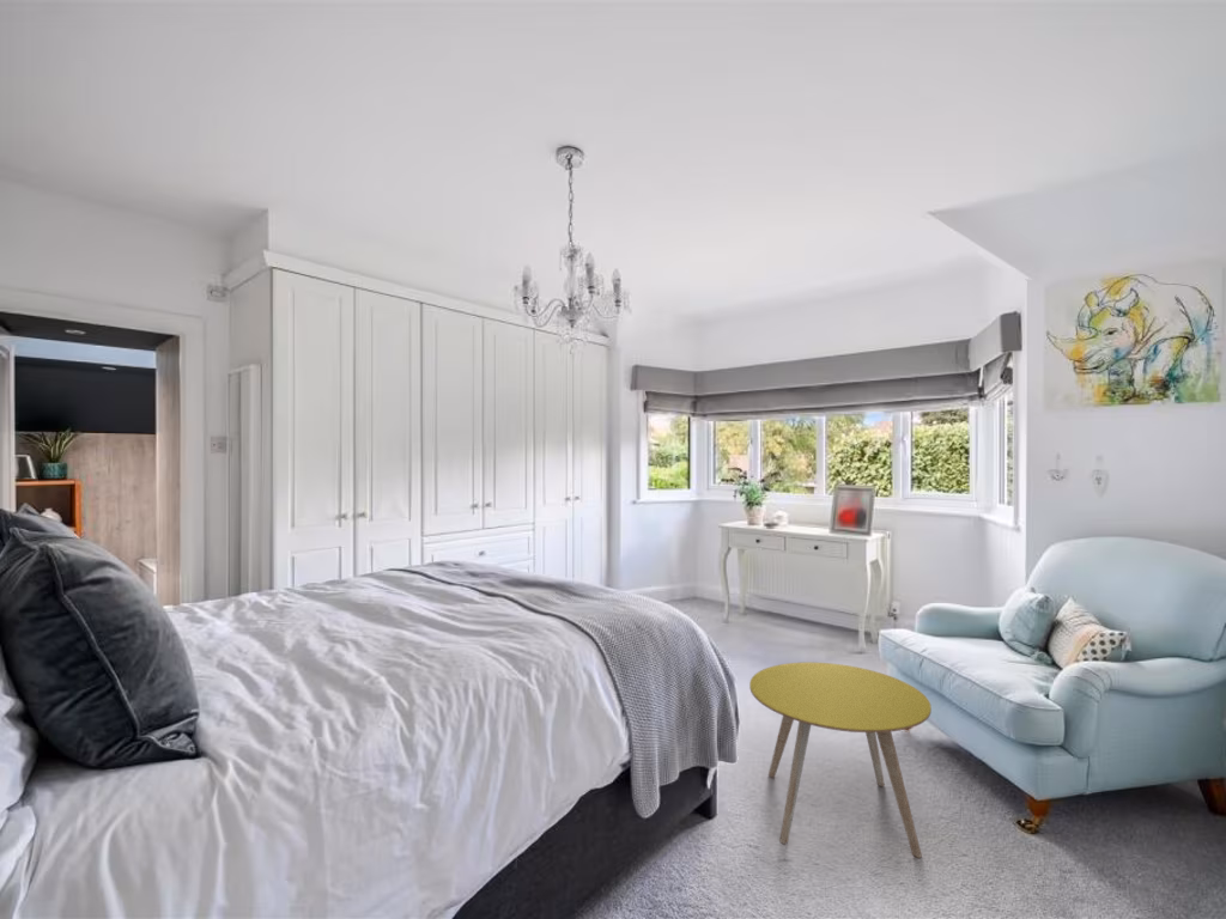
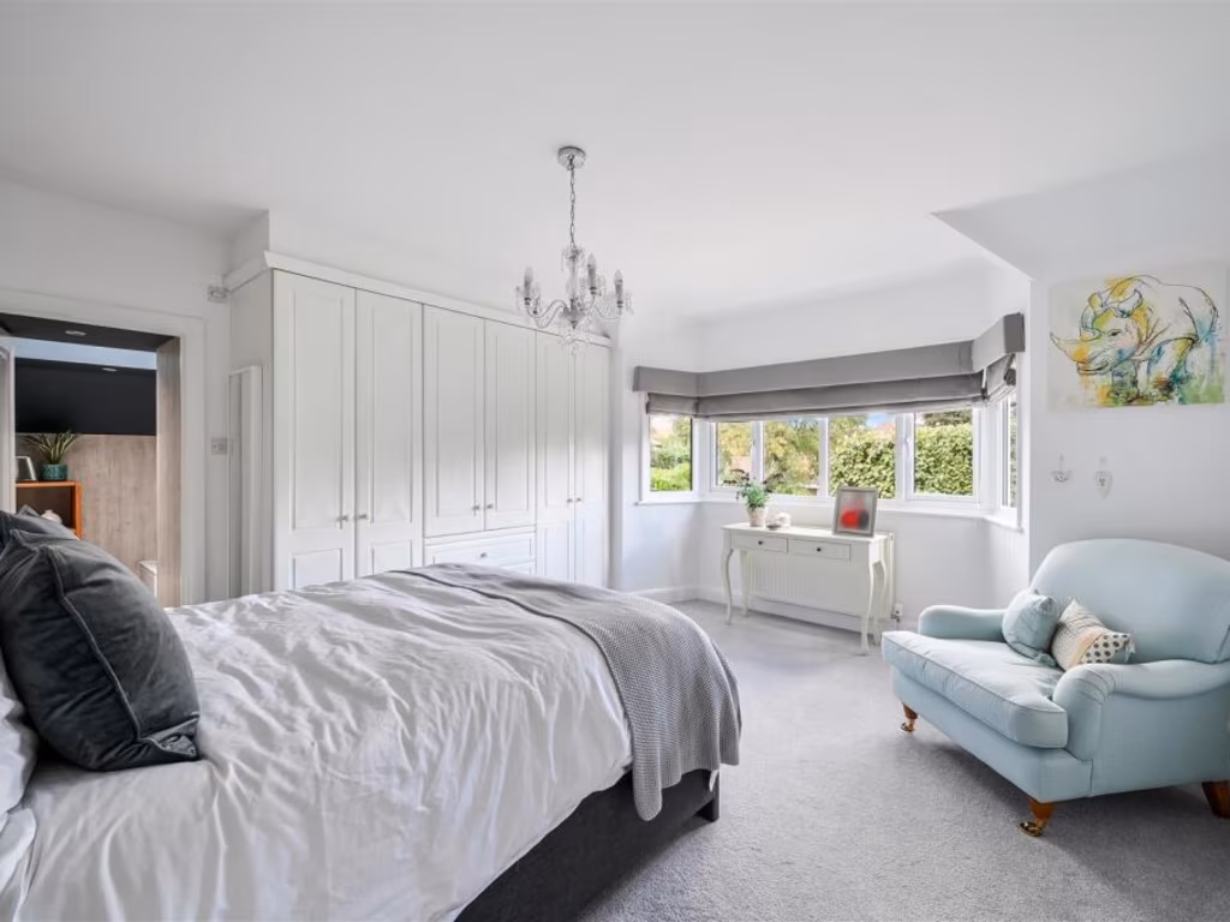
- side table [748,662,933,859]
